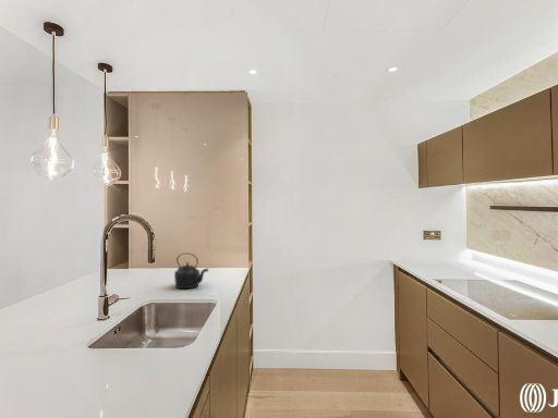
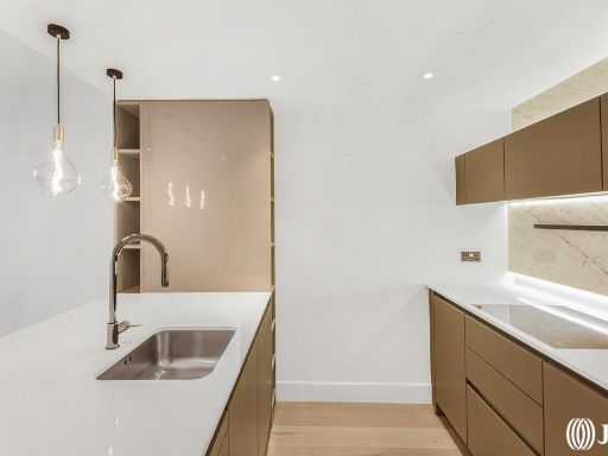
- kettle [173,251,209,290]
